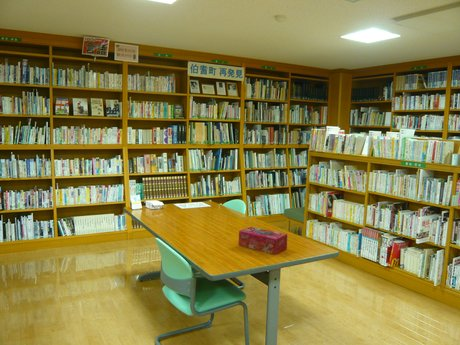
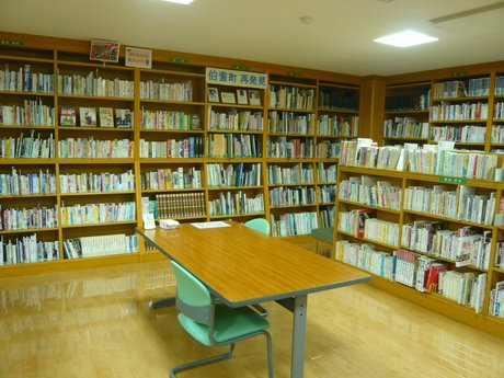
- tissue box [238,226,288,255]
